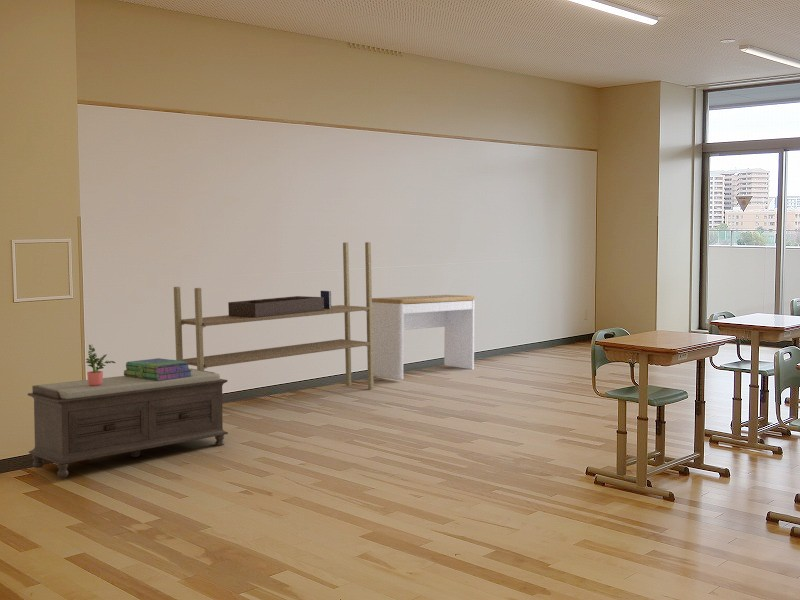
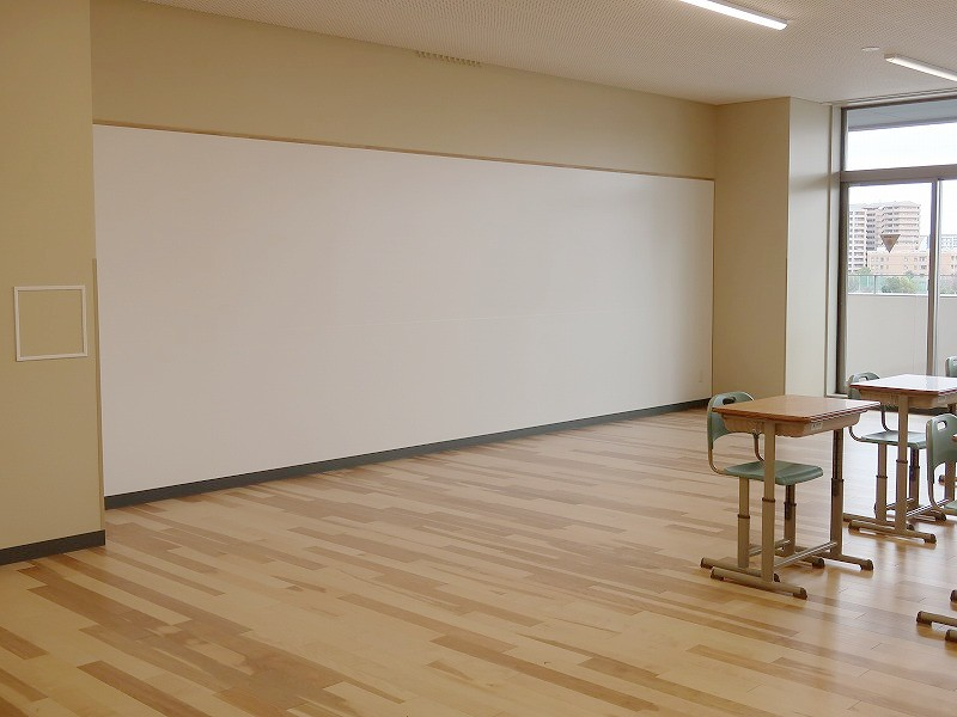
- potted plant [85,344,116,386]
- desk [372,294,475,381]
- bench [27,368,229,478]
- shelving unit [173,241,375,391]
- stack of books [123,357,192,381]
